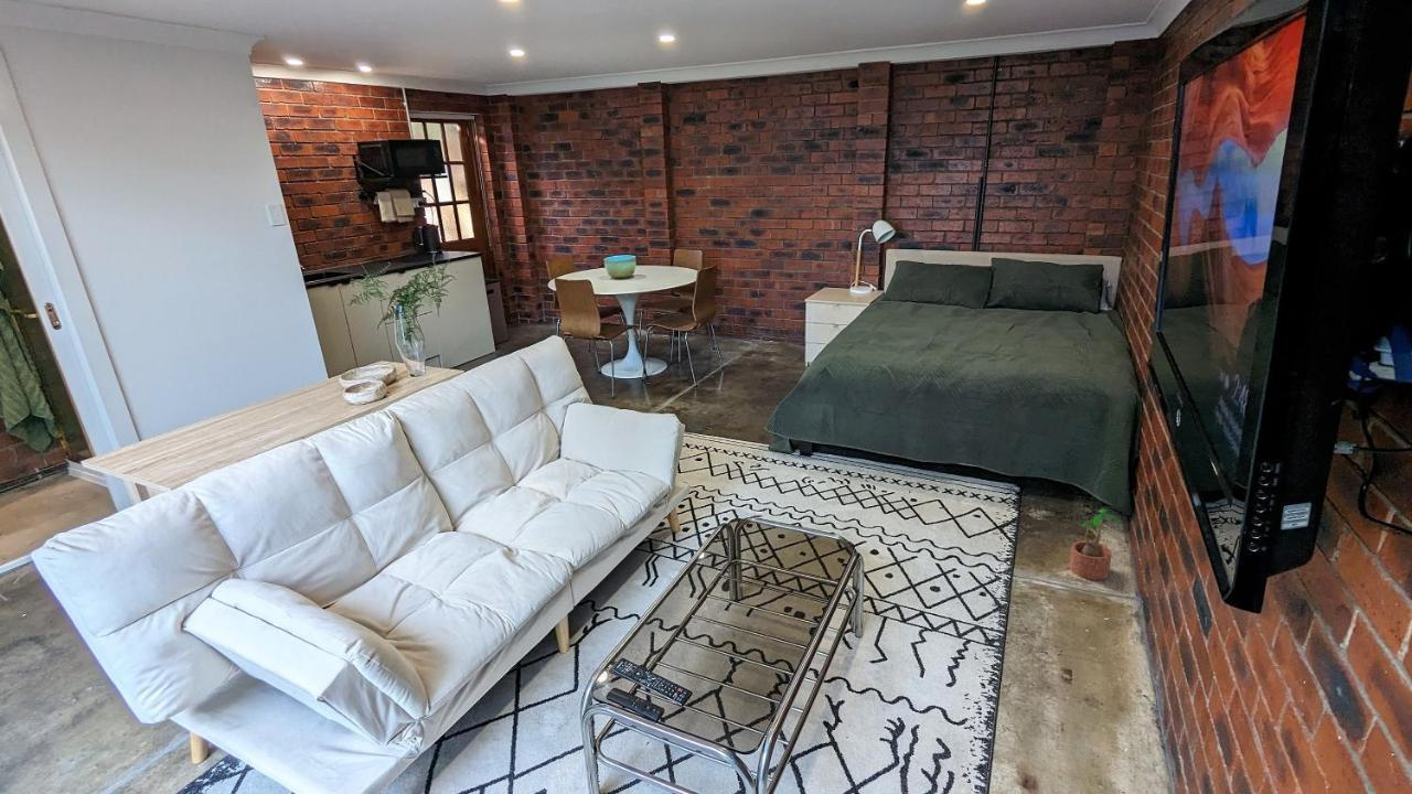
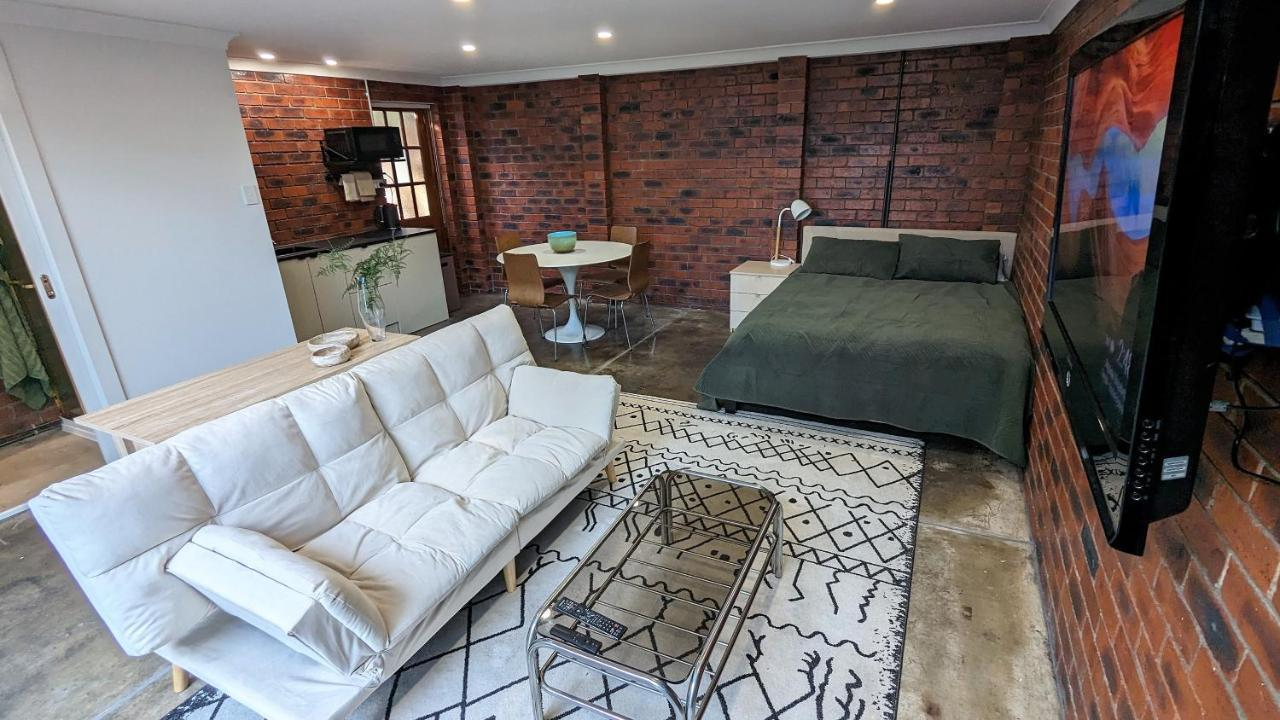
- potted plant [1069,507,1125,581]
